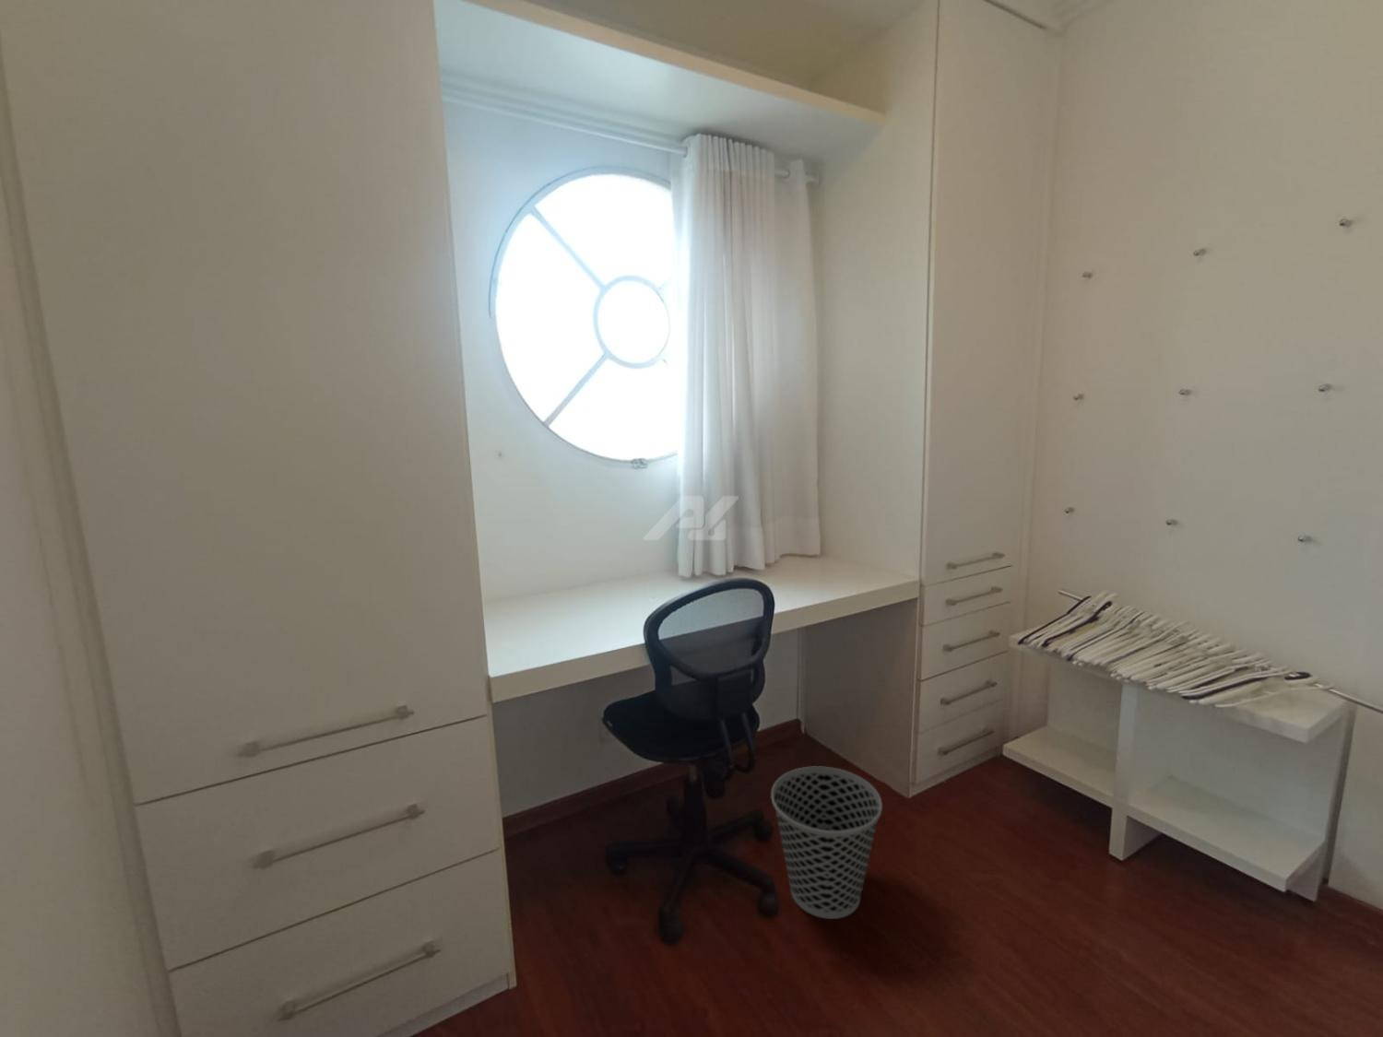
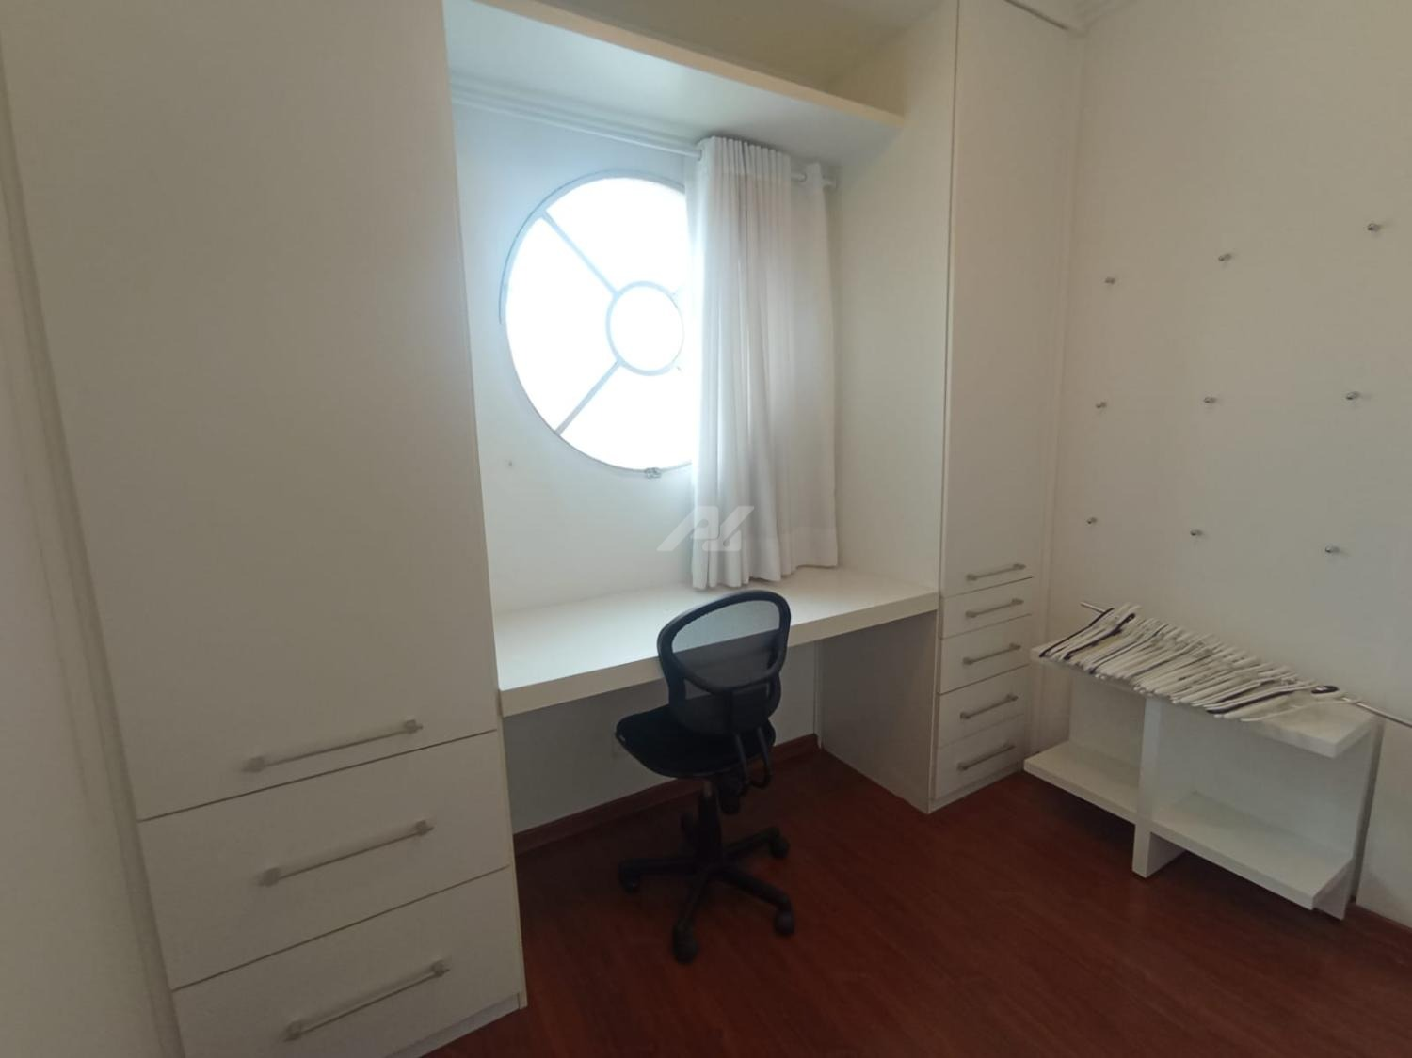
- wastebasket [770,765,883,920]
